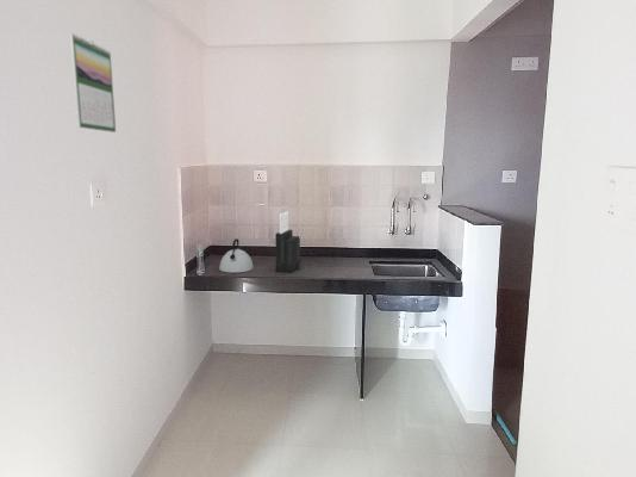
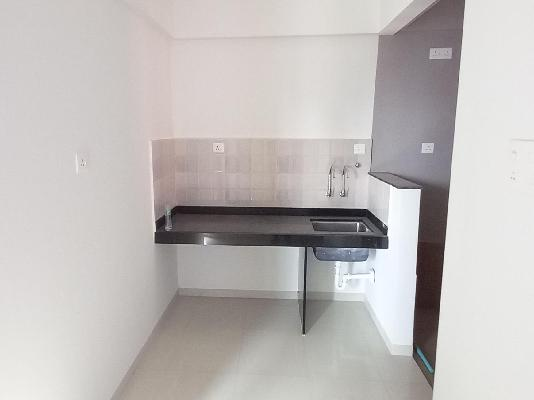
- knife block [274,211,301,273]
- calendar [69,31,117,134]
- kettle [218,237,255,274]
